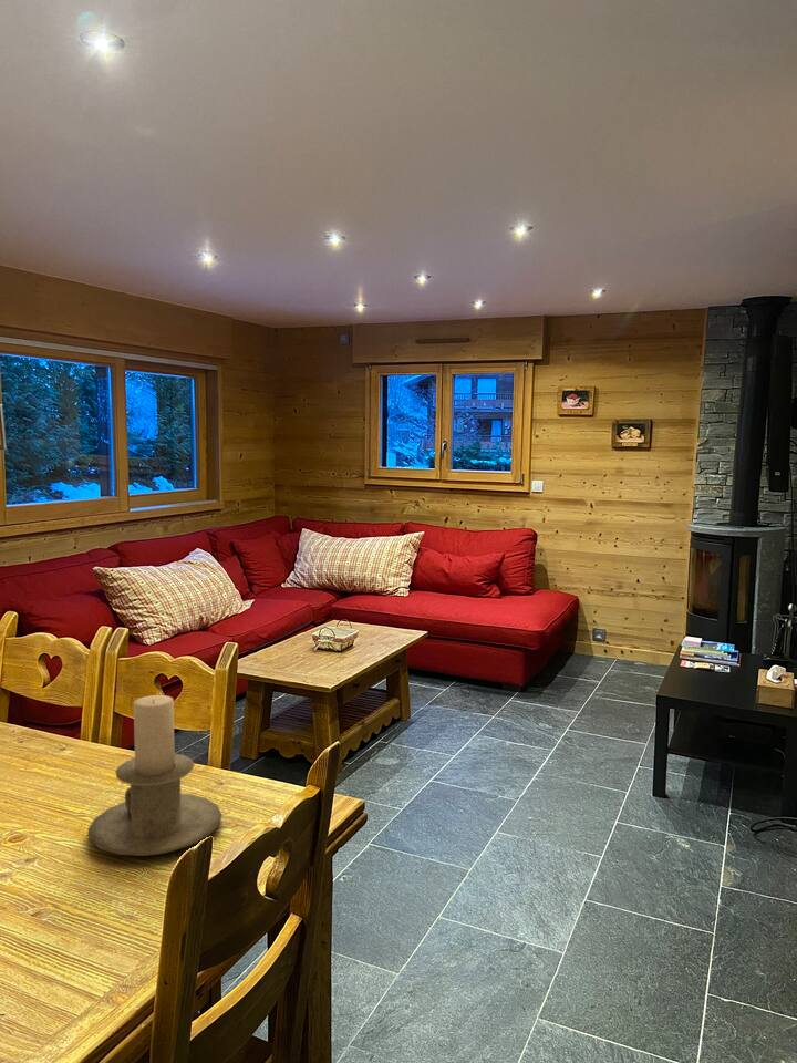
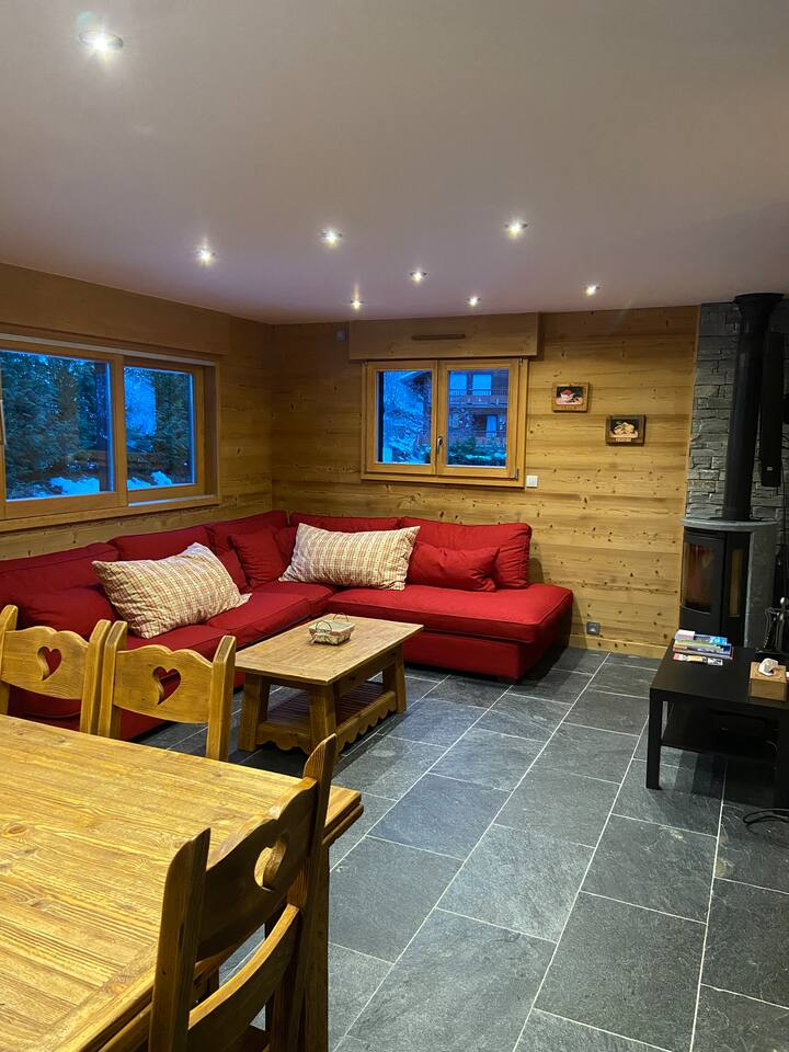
- candle holder [86,694,224,857]
